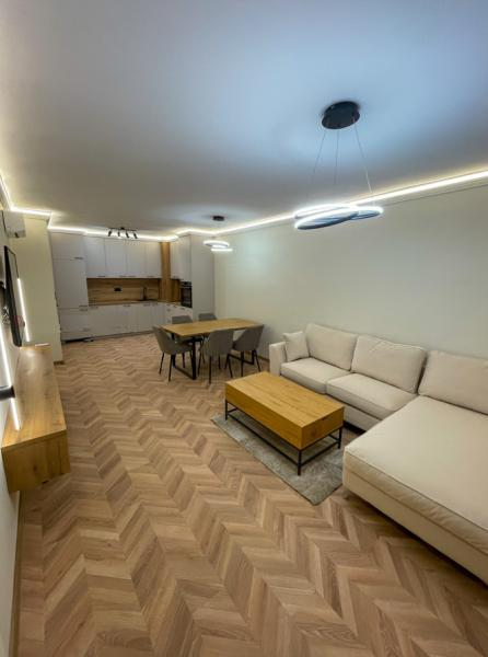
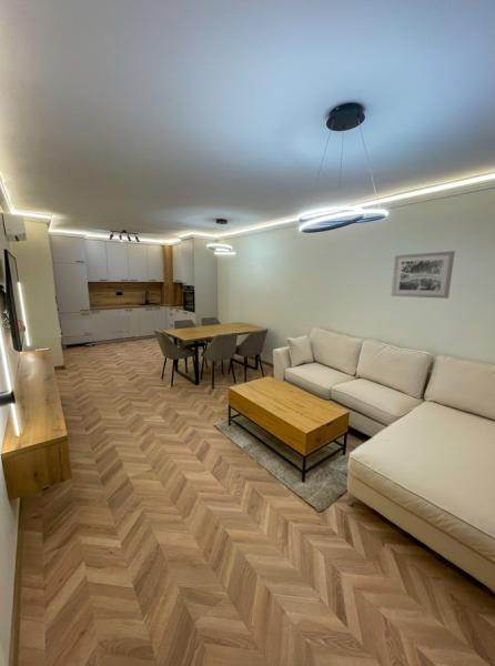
+ wall art [390,250,456,300]
